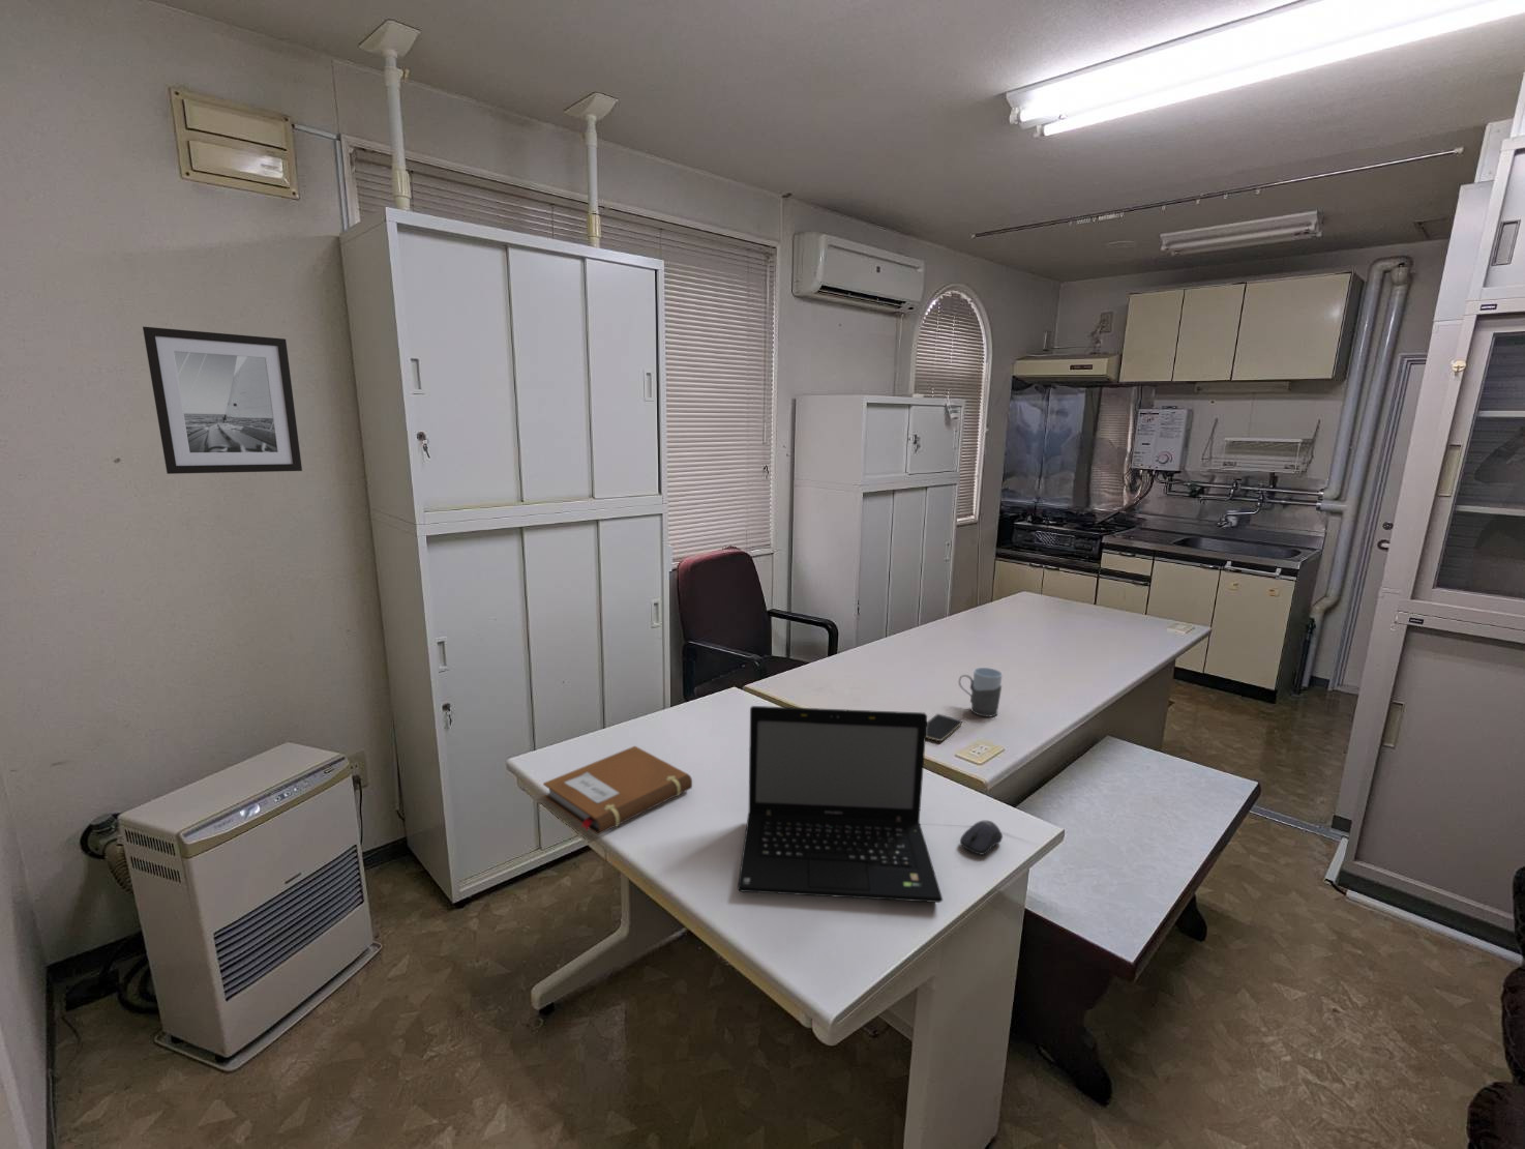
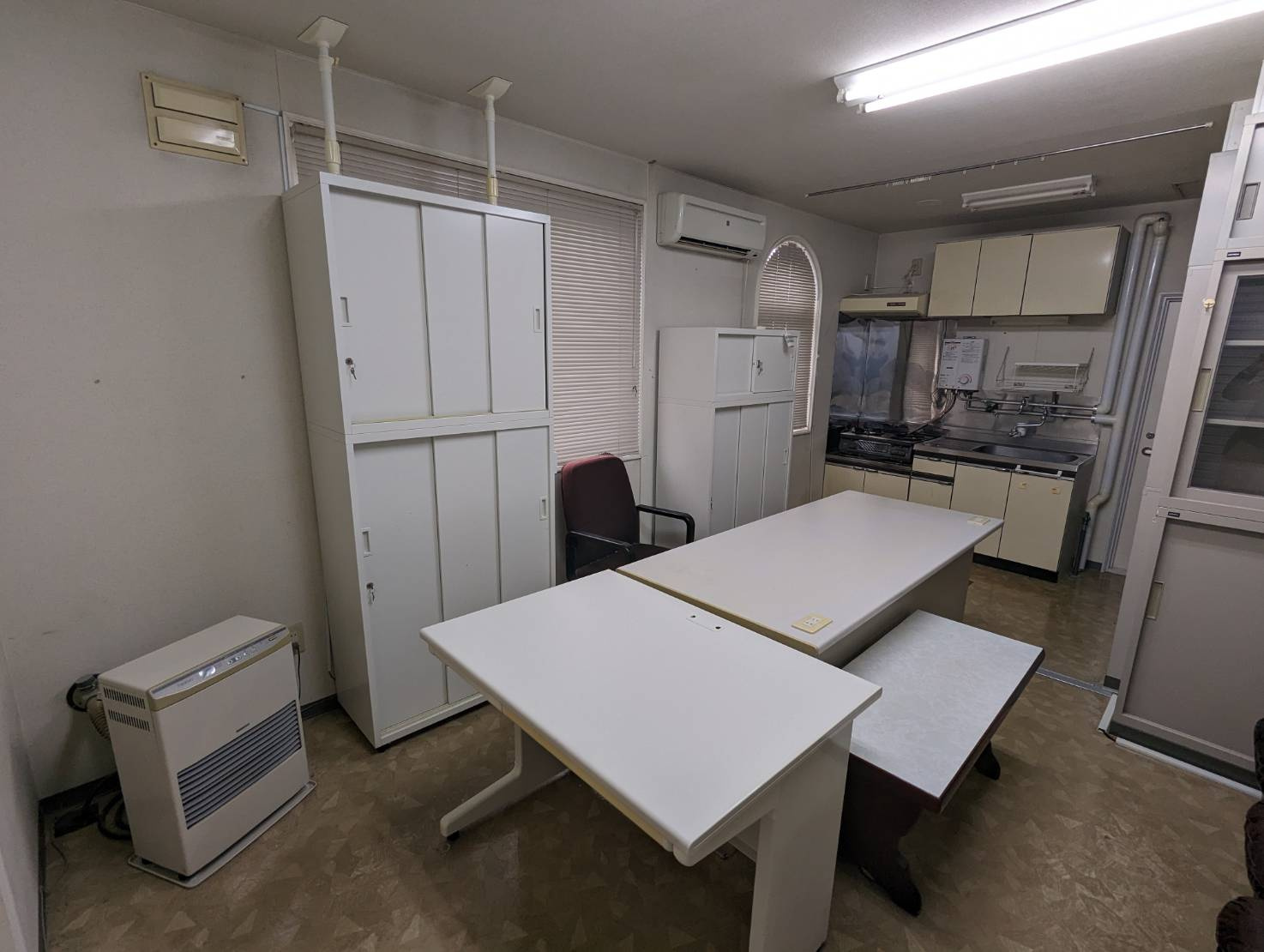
- smartphone [925,713,963,742]
- computer mouse [959,820,1004,856]
- laptop [737,705,943,904]
- notebook [542,746,694,836]
- wall art [141,326,303,476]
- mug [958,666,1004,717]
